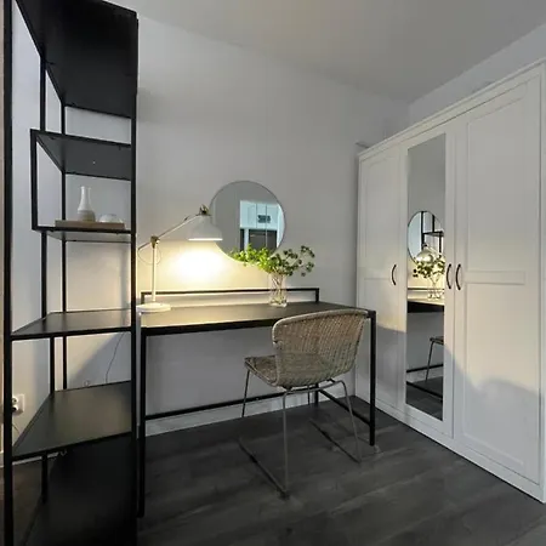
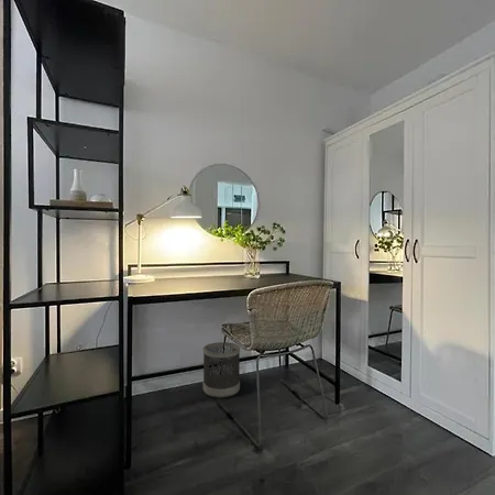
+ wastebasket [202,341,241,399]
